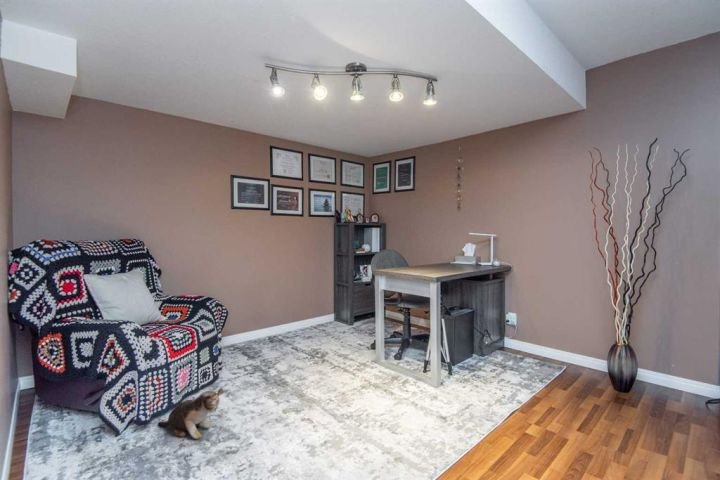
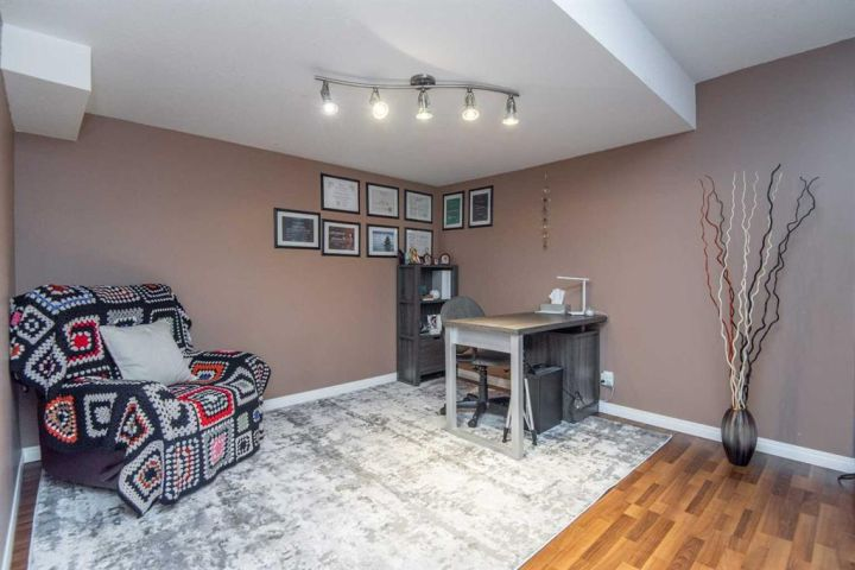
- plush toy [157,387,225,440]
